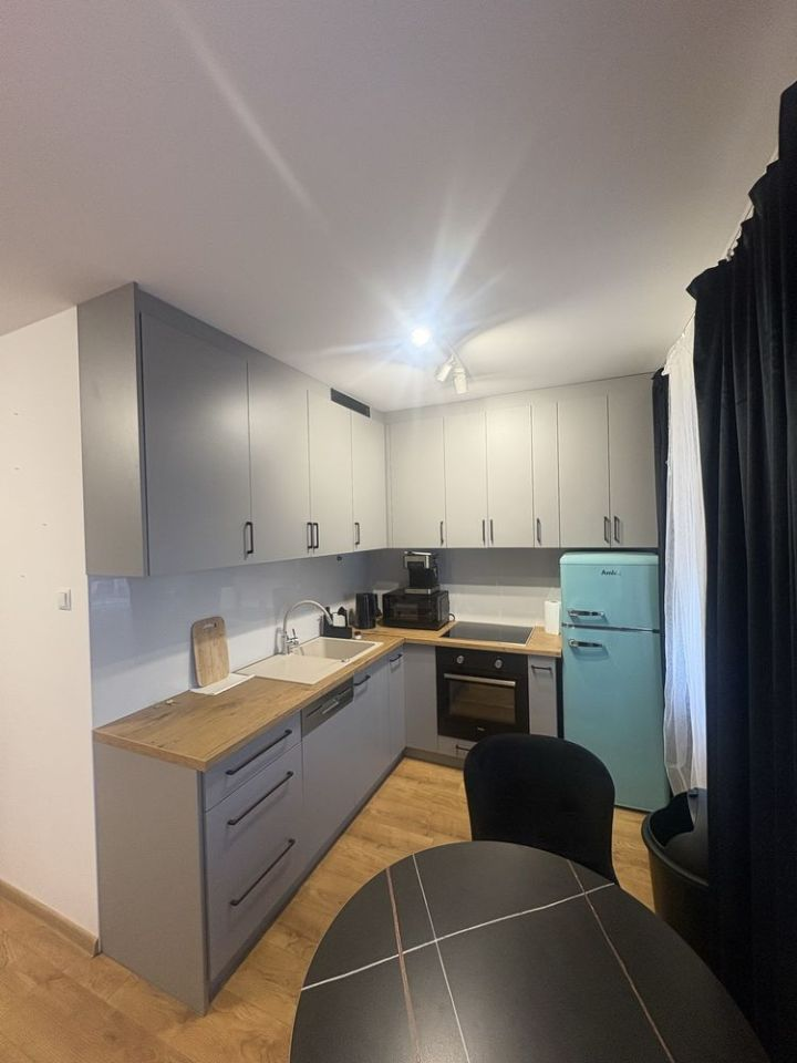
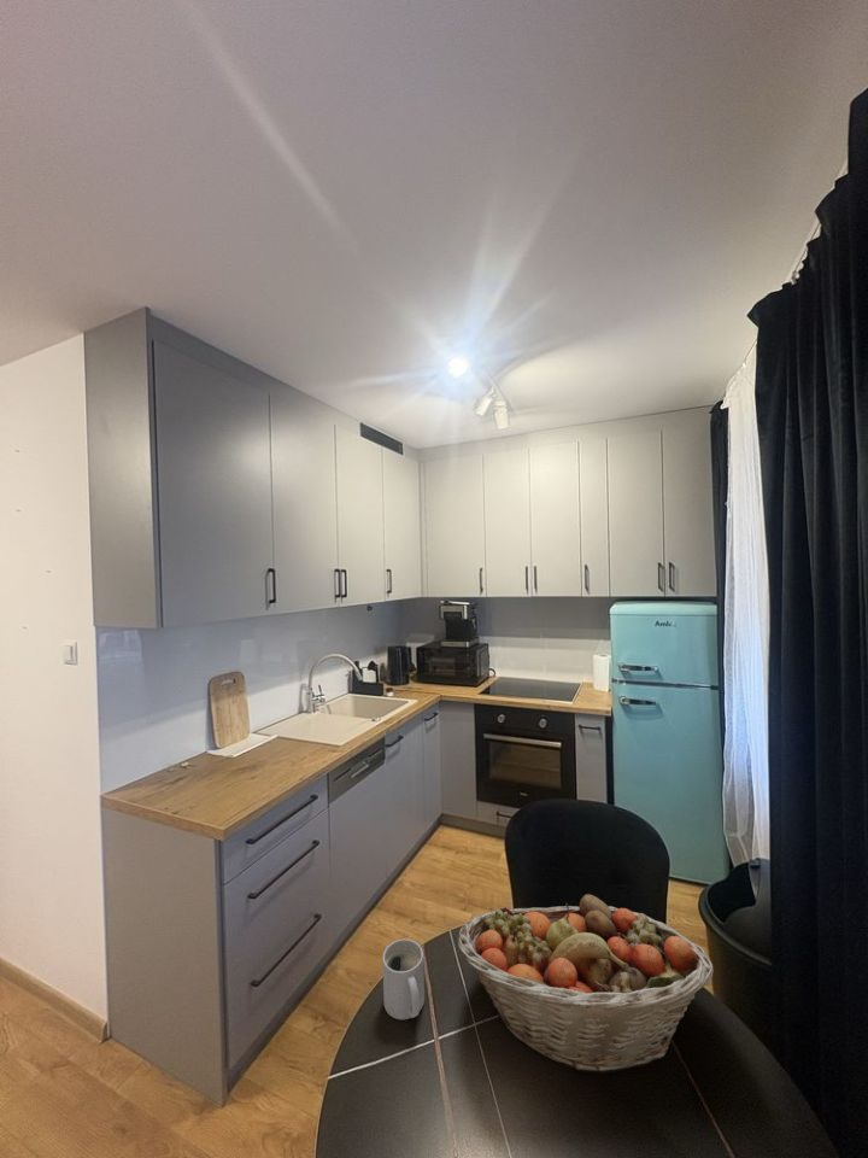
+ mug [381,938,426,1020]
+ fruit basket [457,894,715,1075]
